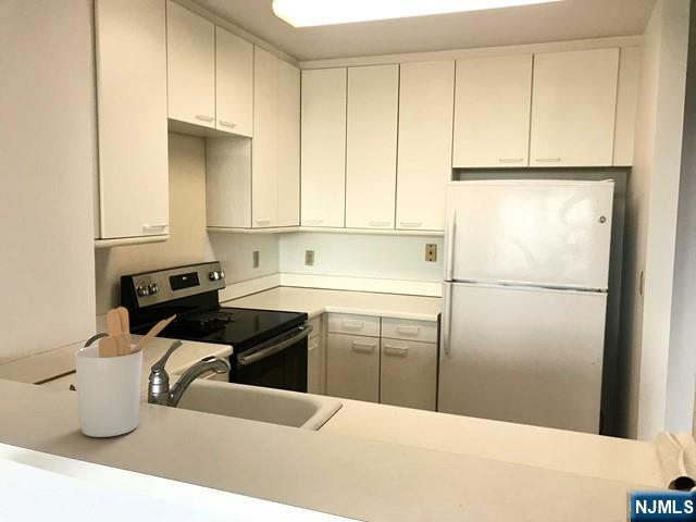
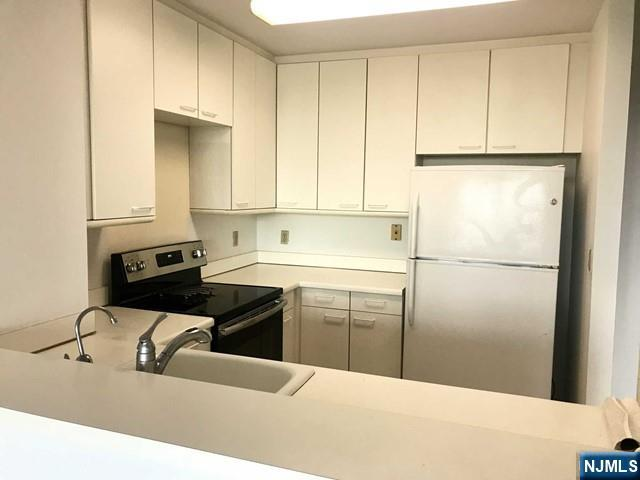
- utensil holder [74,306,177,438]
